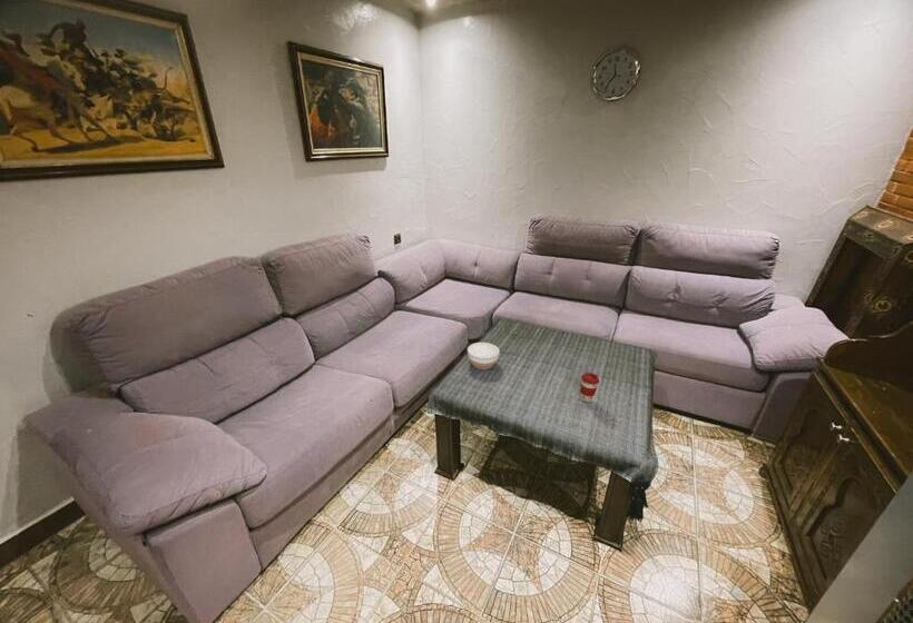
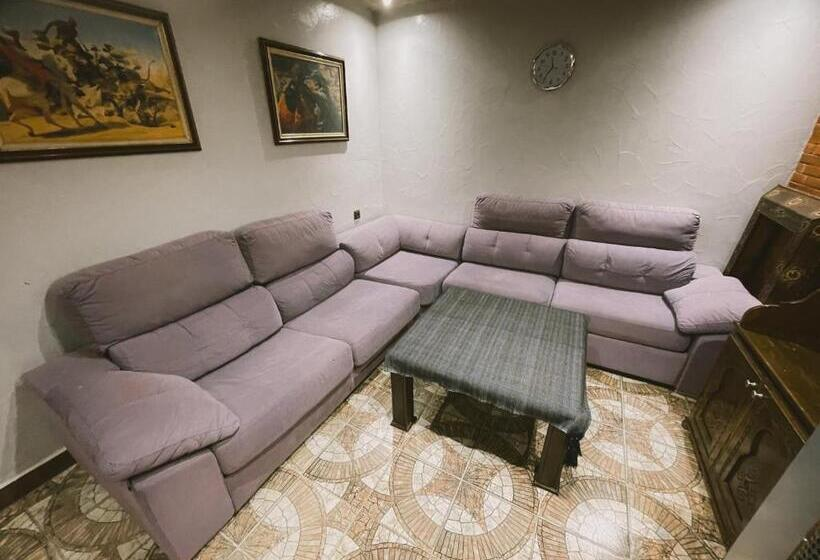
- coffee cup [580,372,600,404]
- bowl [467,342,500,370]
